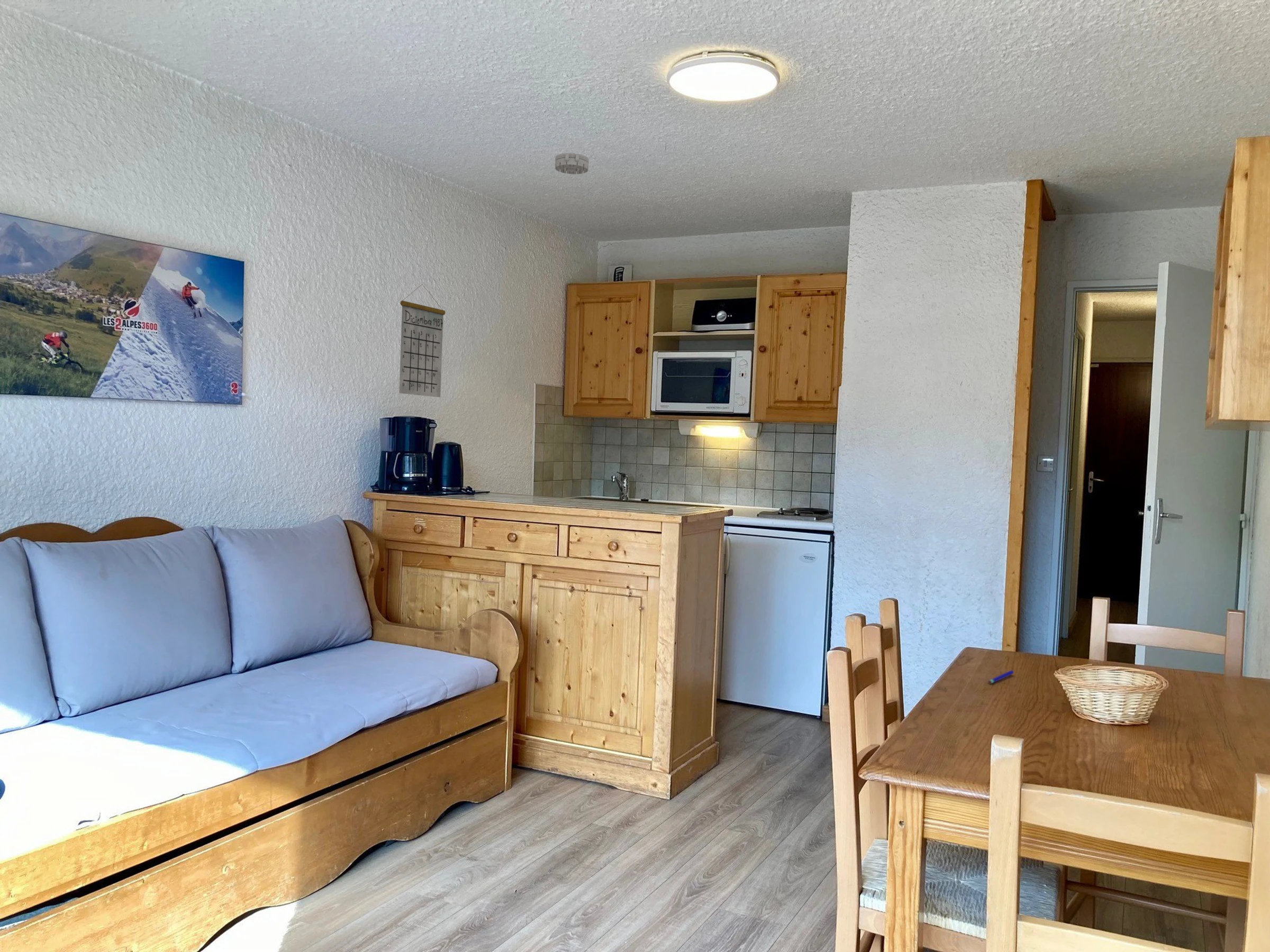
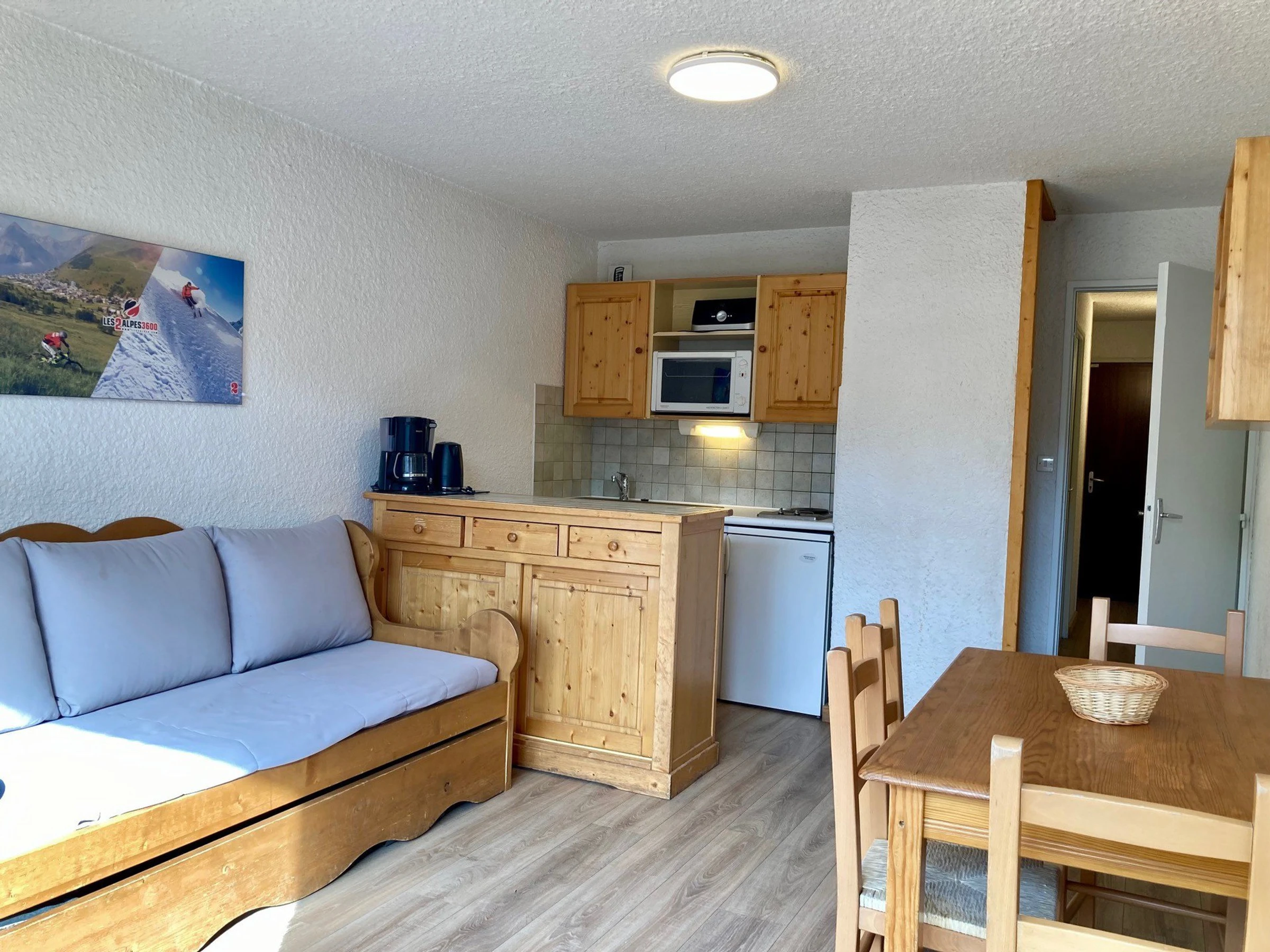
- smoke detector [555,152,589,175]
- pen [987,670,1014,684]
- calendar [398,284,446,398]
